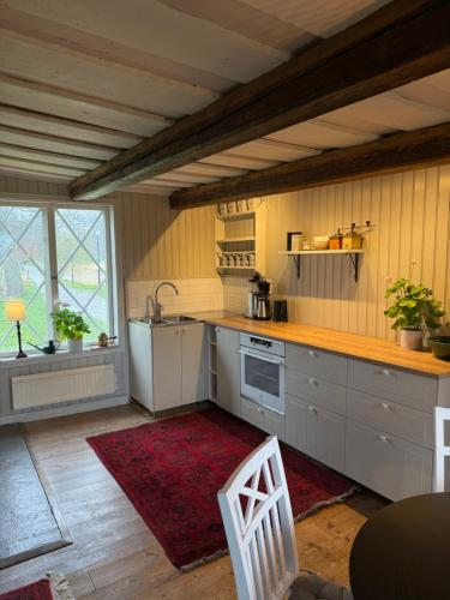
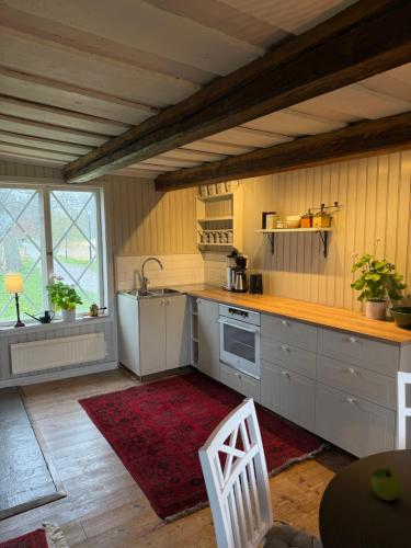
+ fruit [372,467,402,502]
